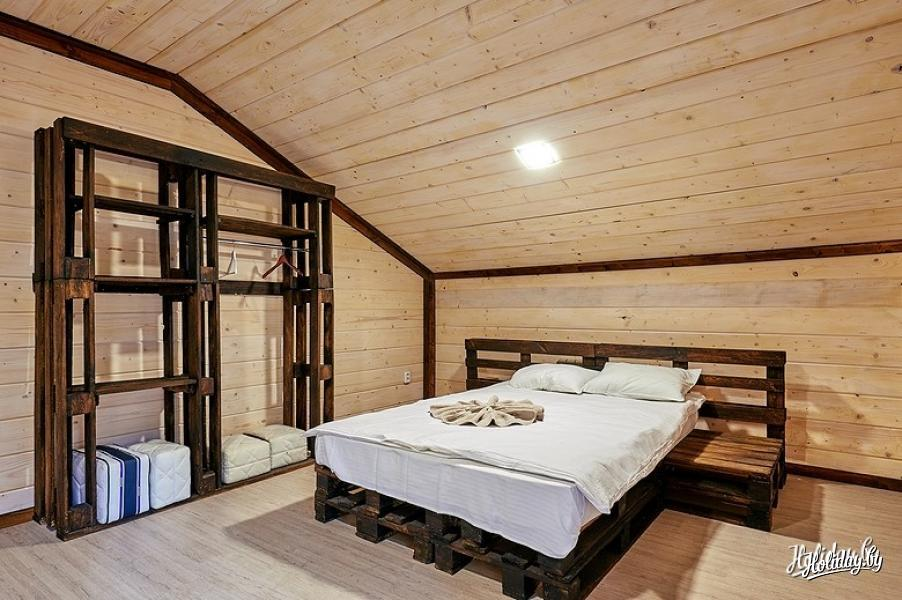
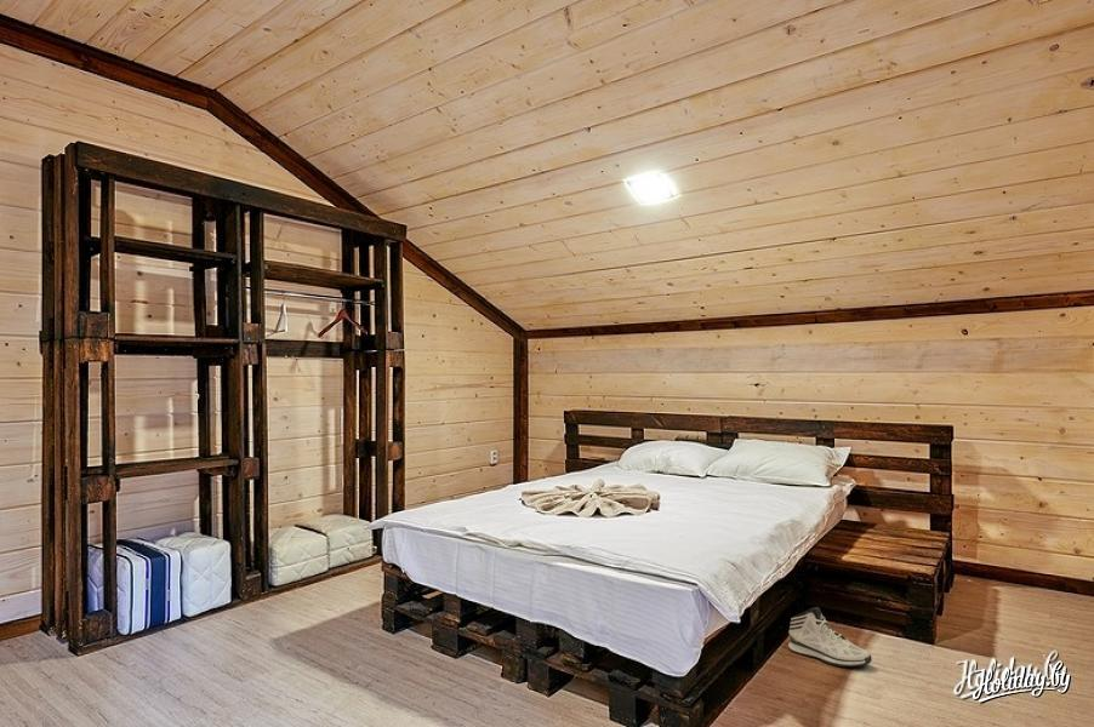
+ sneaker [787,606,873,668]
